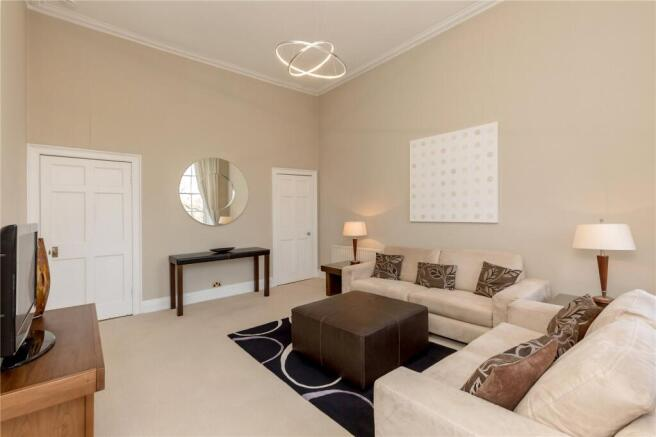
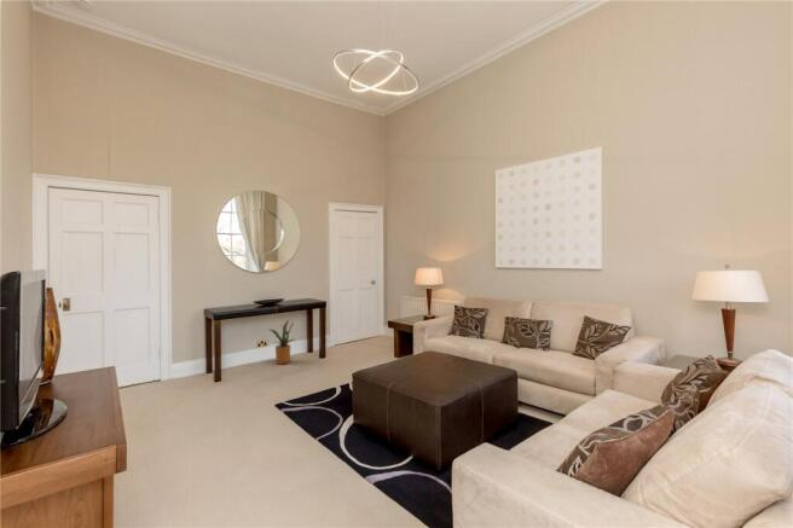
+ house plant [267,318,296,365]
